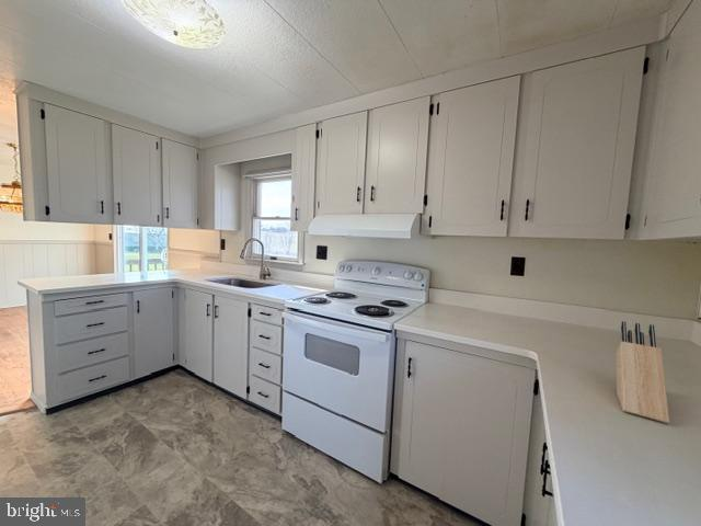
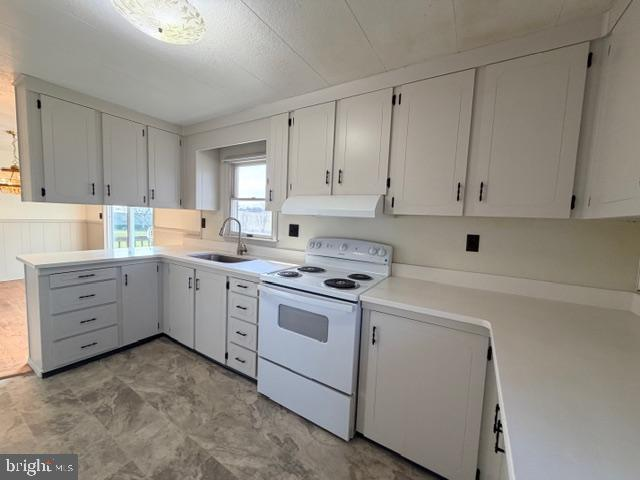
- knife block [616,320,670,424]
